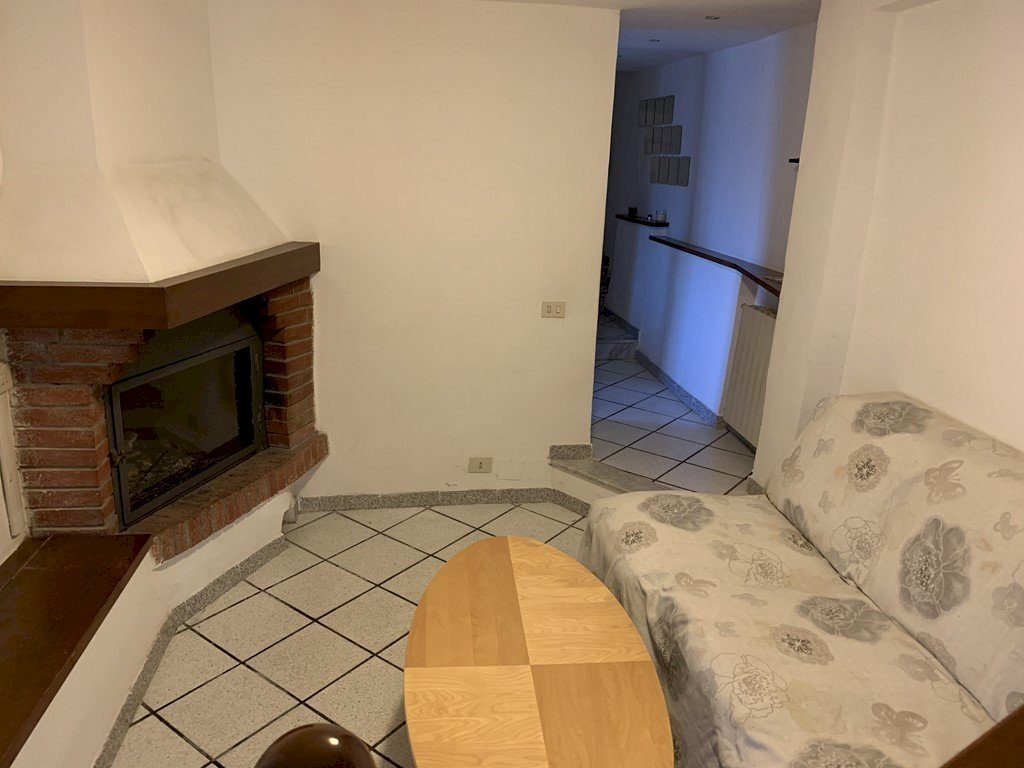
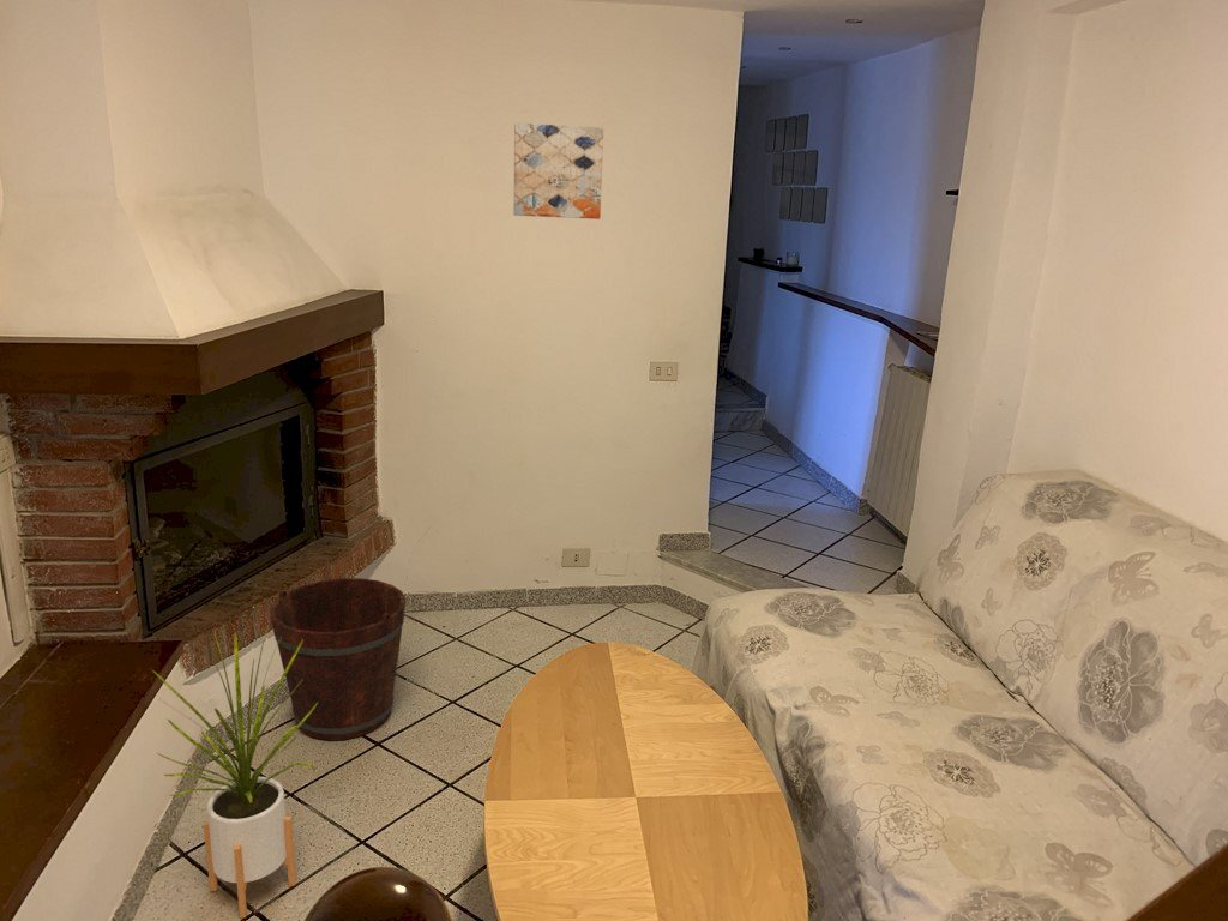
+ house plant [152,627,318,920]
+ wall art [513,121,604,221]
+ bucket [269,577,407,741]
